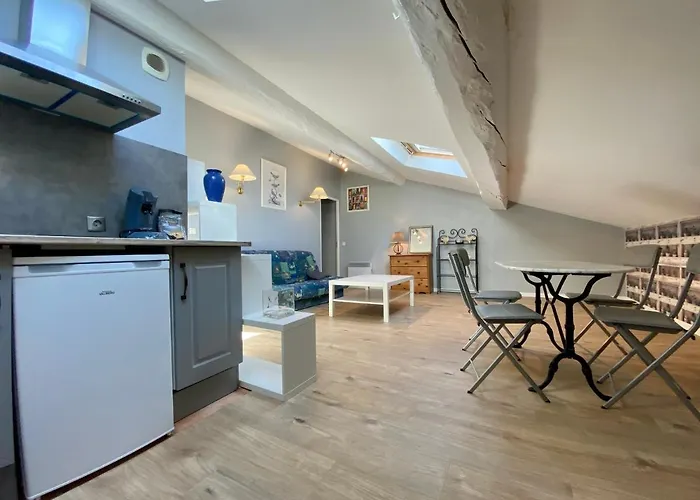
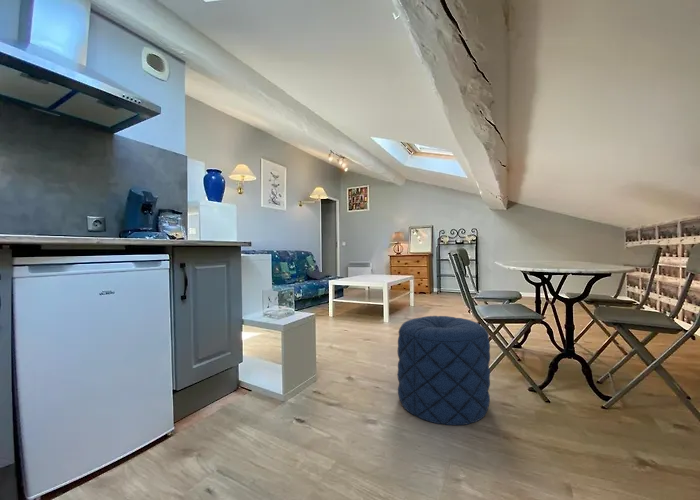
+ pouf [397,315,491,426]
